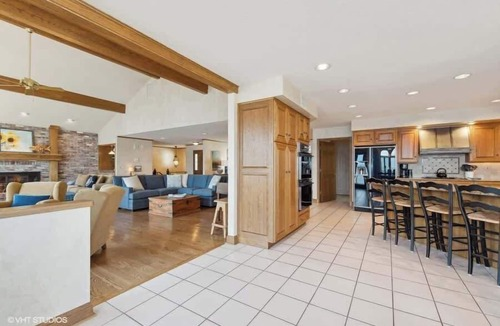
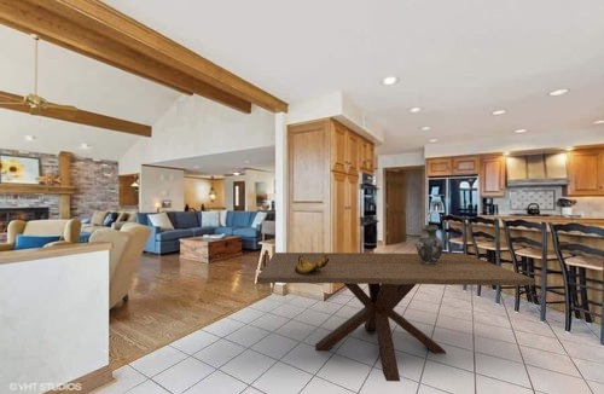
+ banana bunch [295,255,329,274]
+ ceramic jug [416,224,445,263]
+ dining table [256,251,536,383]
